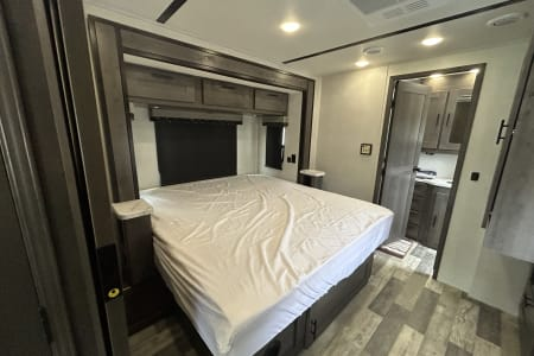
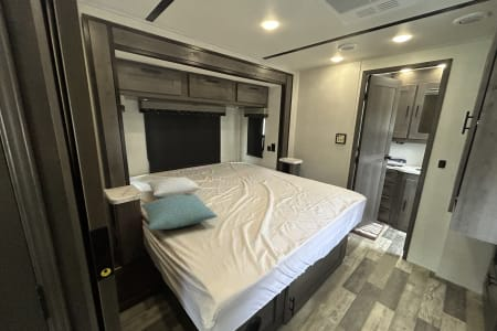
+ pillow [146,177,202,199]
+ pillow [140,194,219,231]
